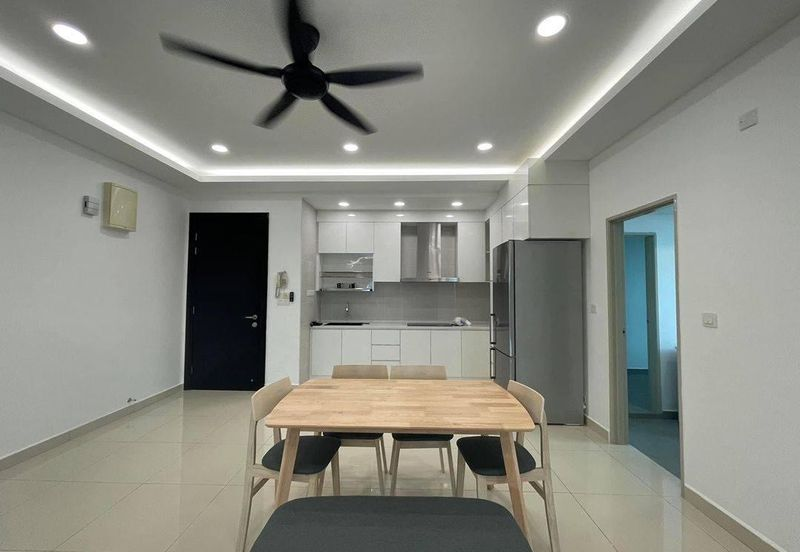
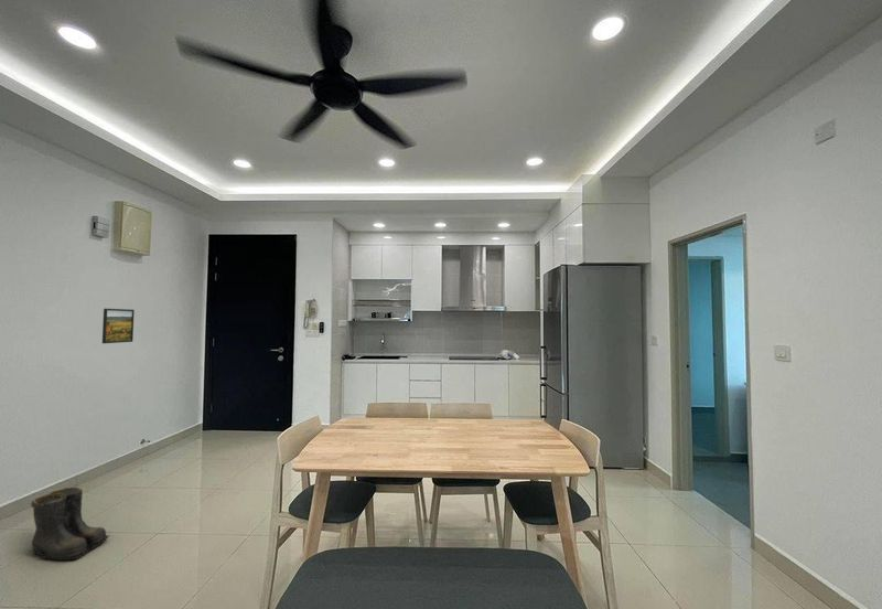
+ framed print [101,308,136,344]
+ boots [30,485,111,562]
